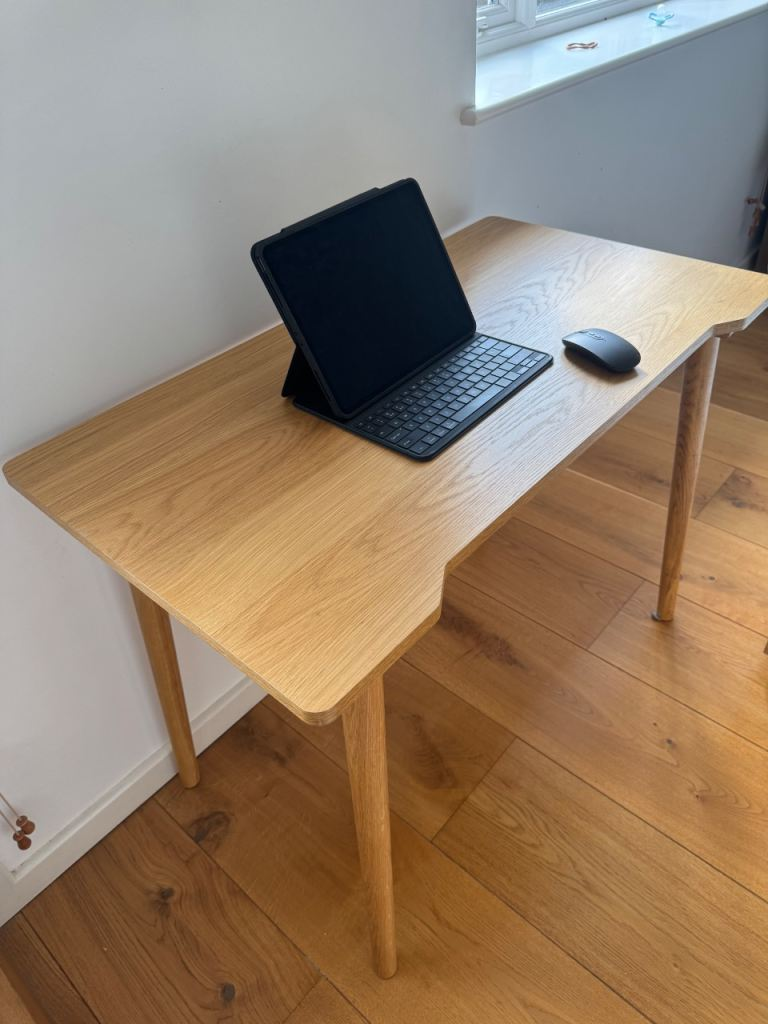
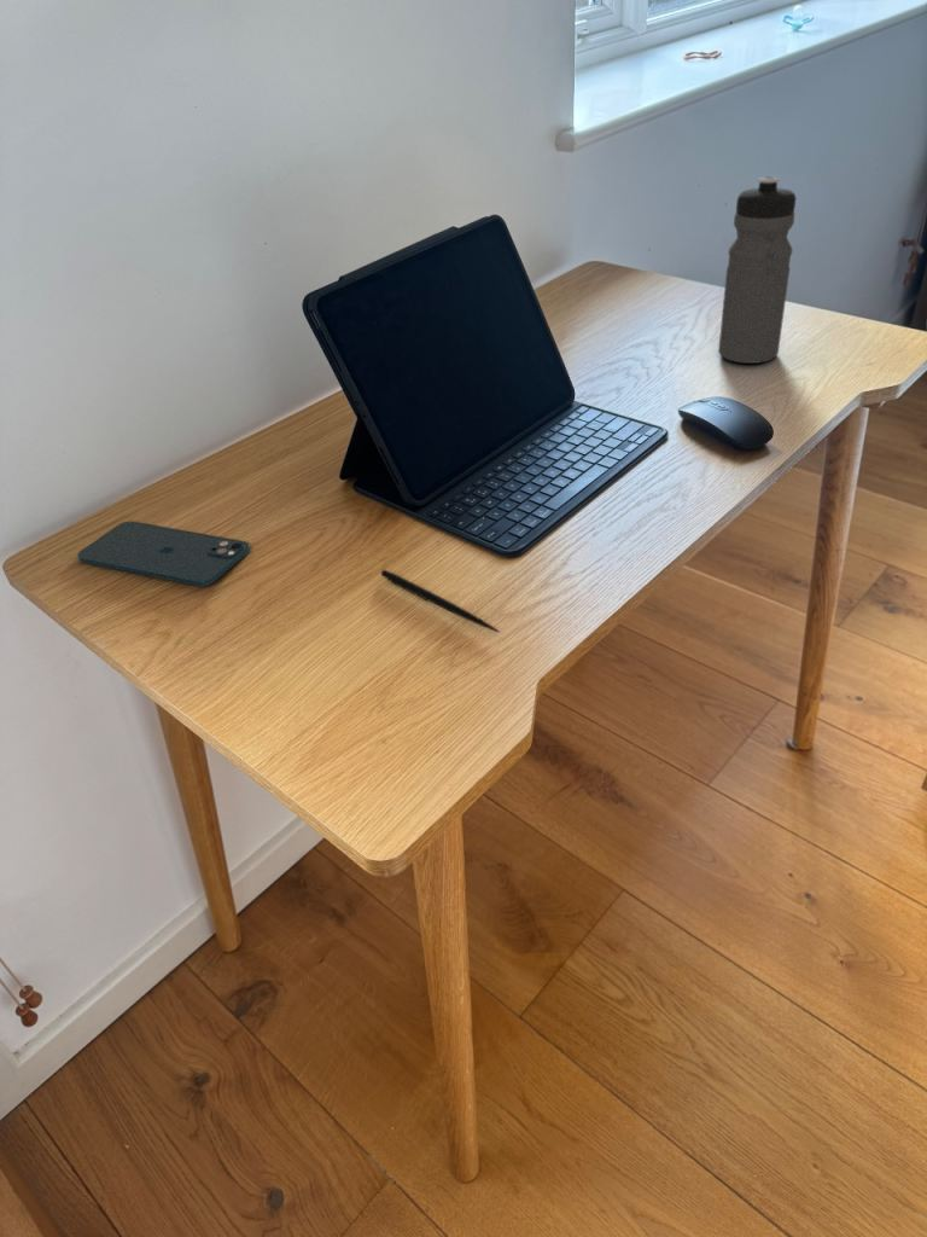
+ water bottle [717,175,797,365]
+ smartphone [76,521,251,587]
+ pen [380,569,501,633]
